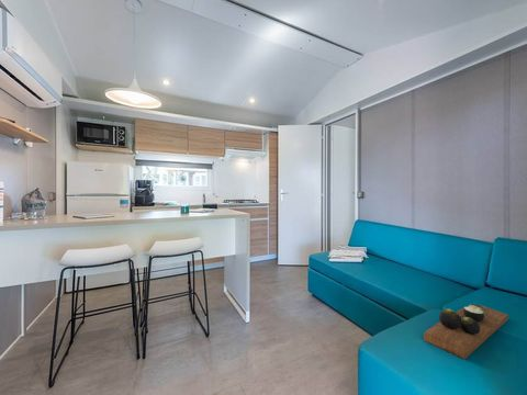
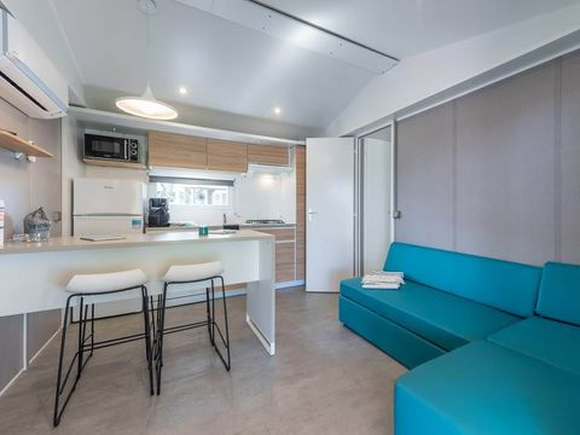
- decorative tray [423,303,509,360]
